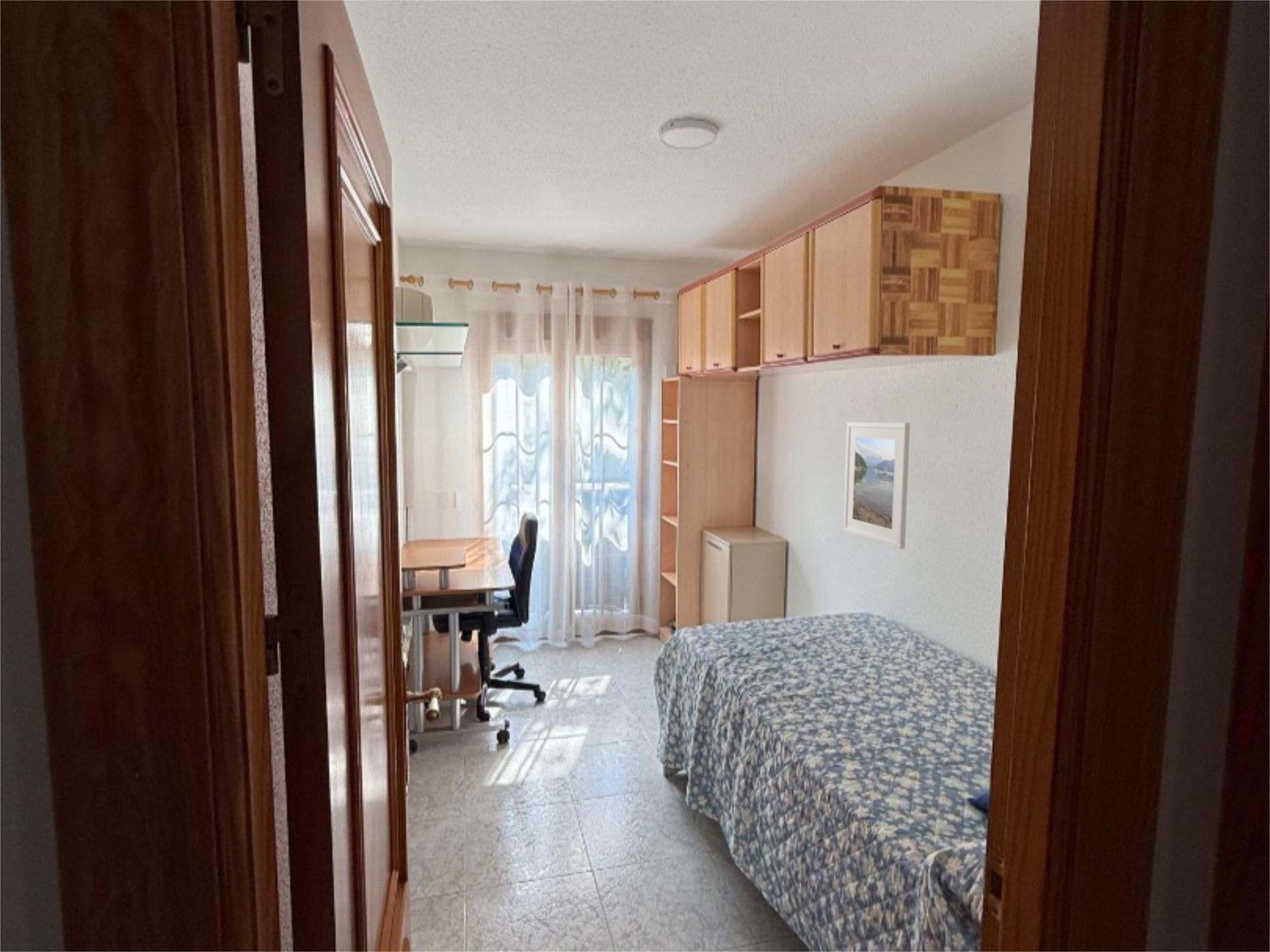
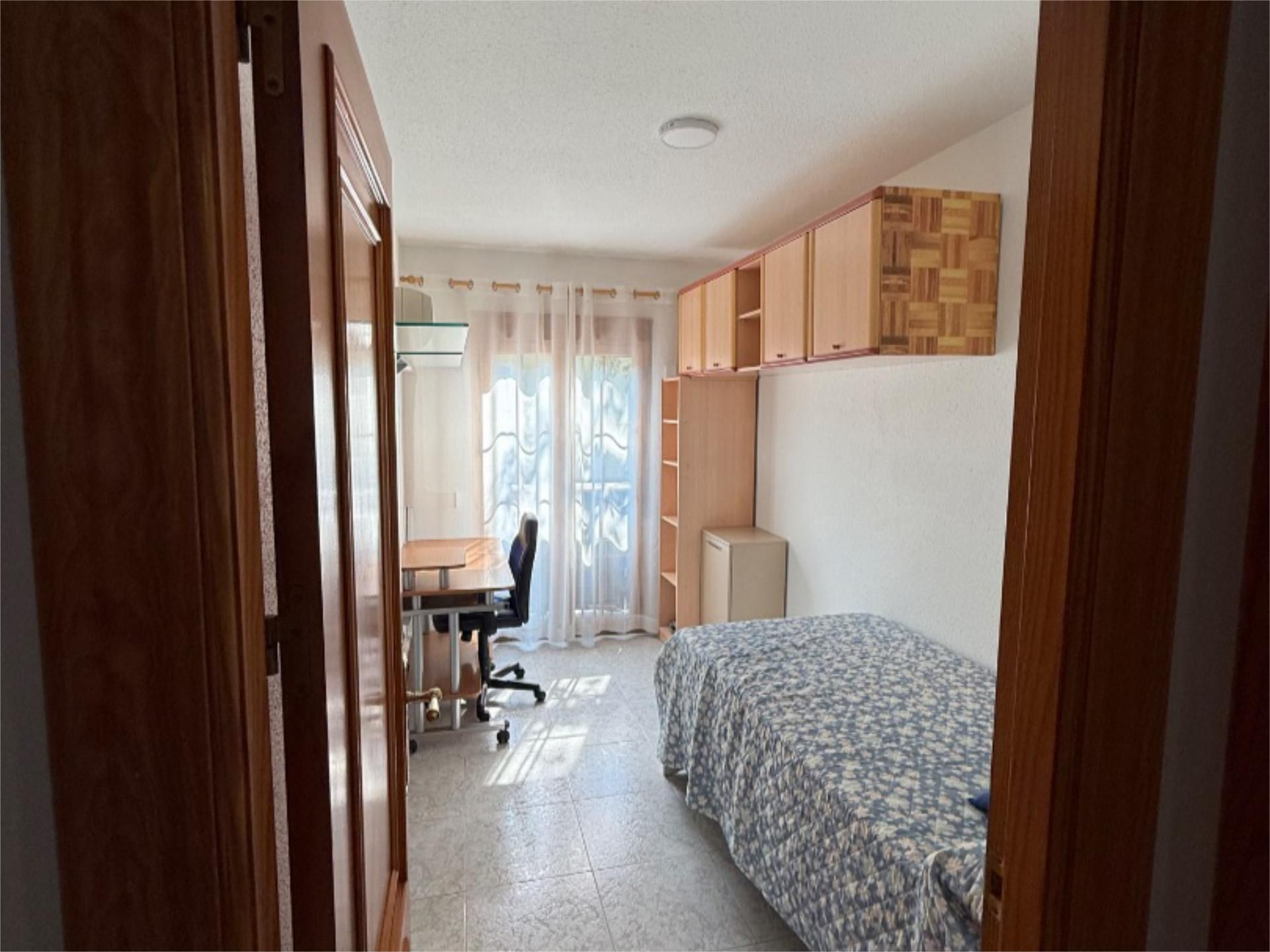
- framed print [843,421,911,550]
